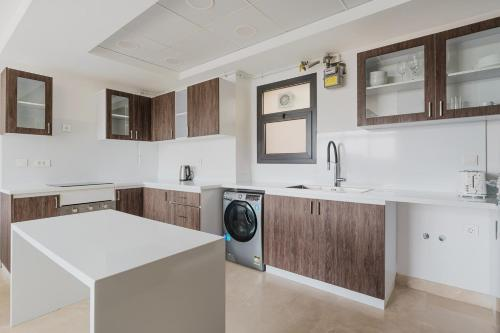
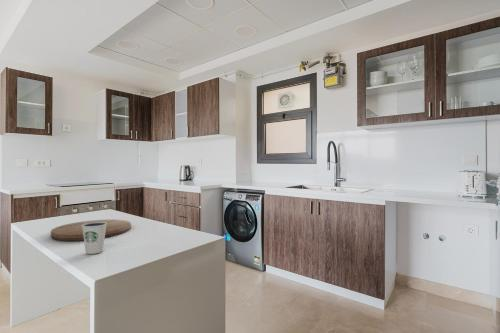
+ cutting board [50,219,132,242]
+ dixie cup [82,222,107,255]
